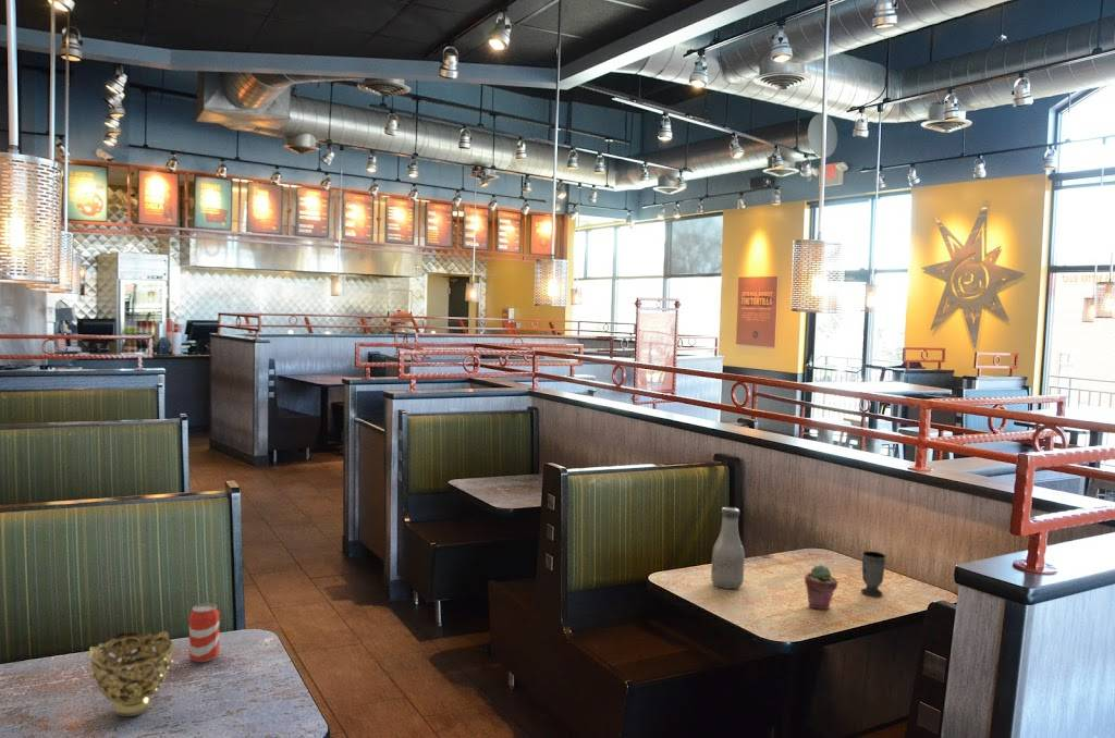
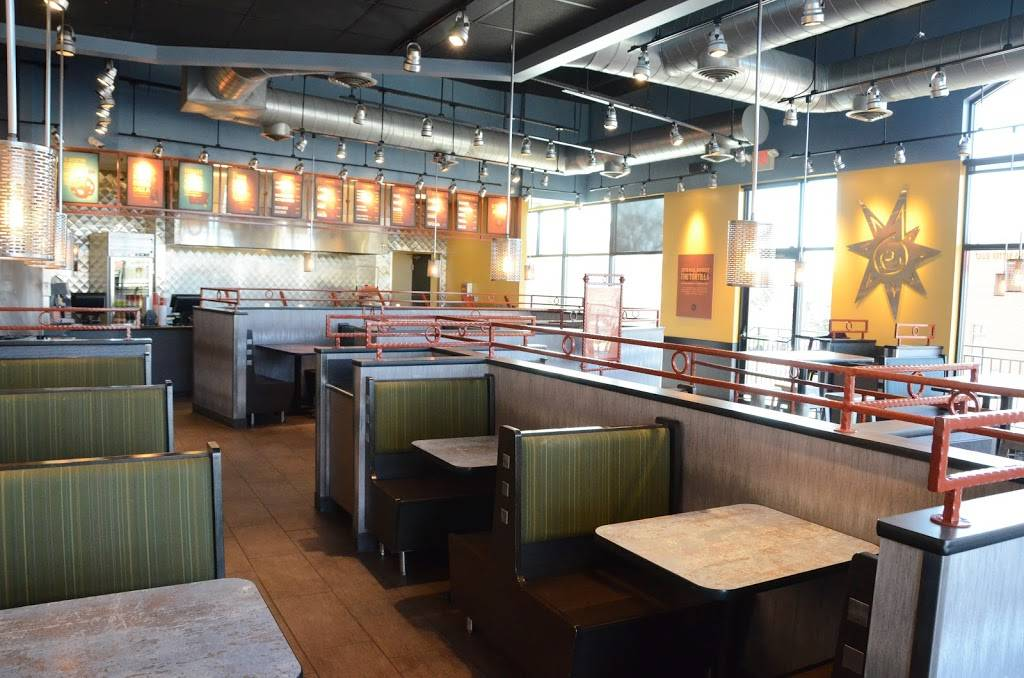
- bottle [710,506,746,590]
- potted succulent [804,564,838,611]
- beverage can [188,602,221,663]
- cup [860,551,886,598]
- decorative bowl [87,629,175,717]
